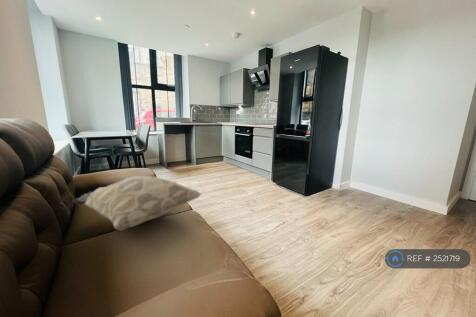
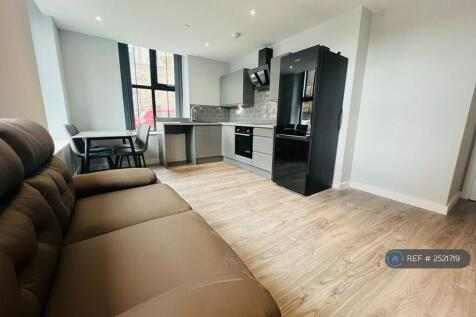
- decorative pillow [72,175,202,232]
